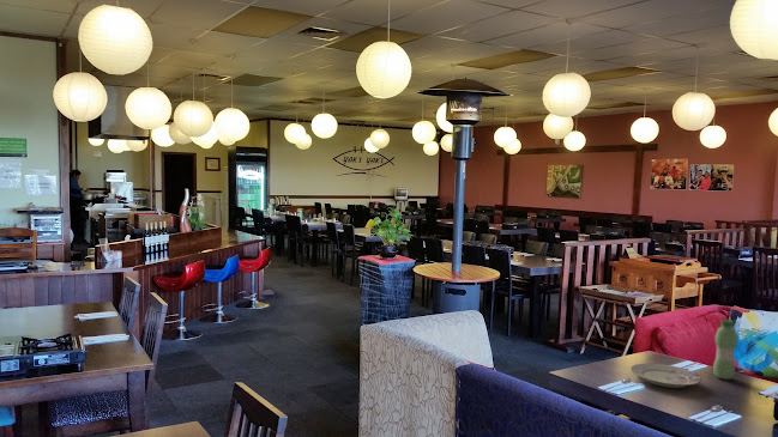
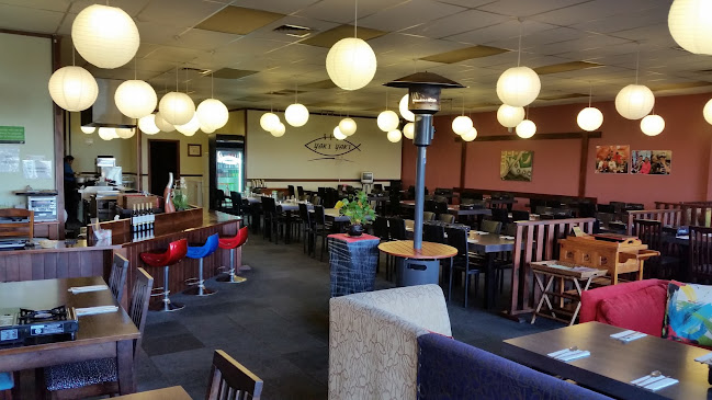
- water bottle [712,318,738,381]
- plate [629,363,702,389]
